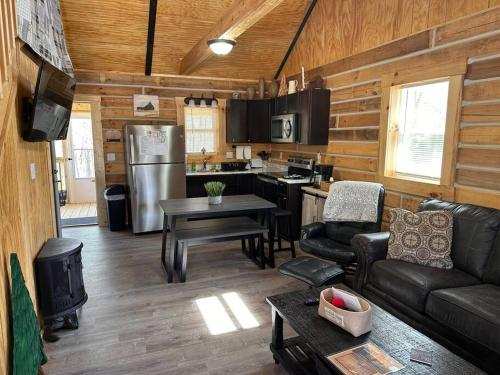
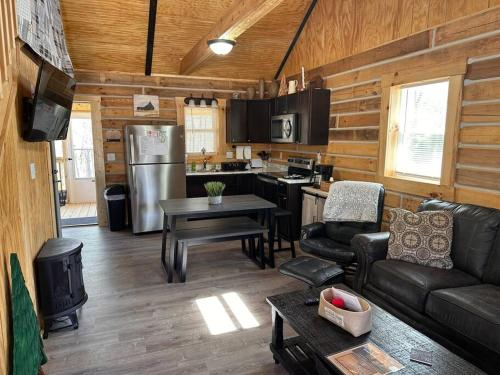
- boots [42,315,78,342]
